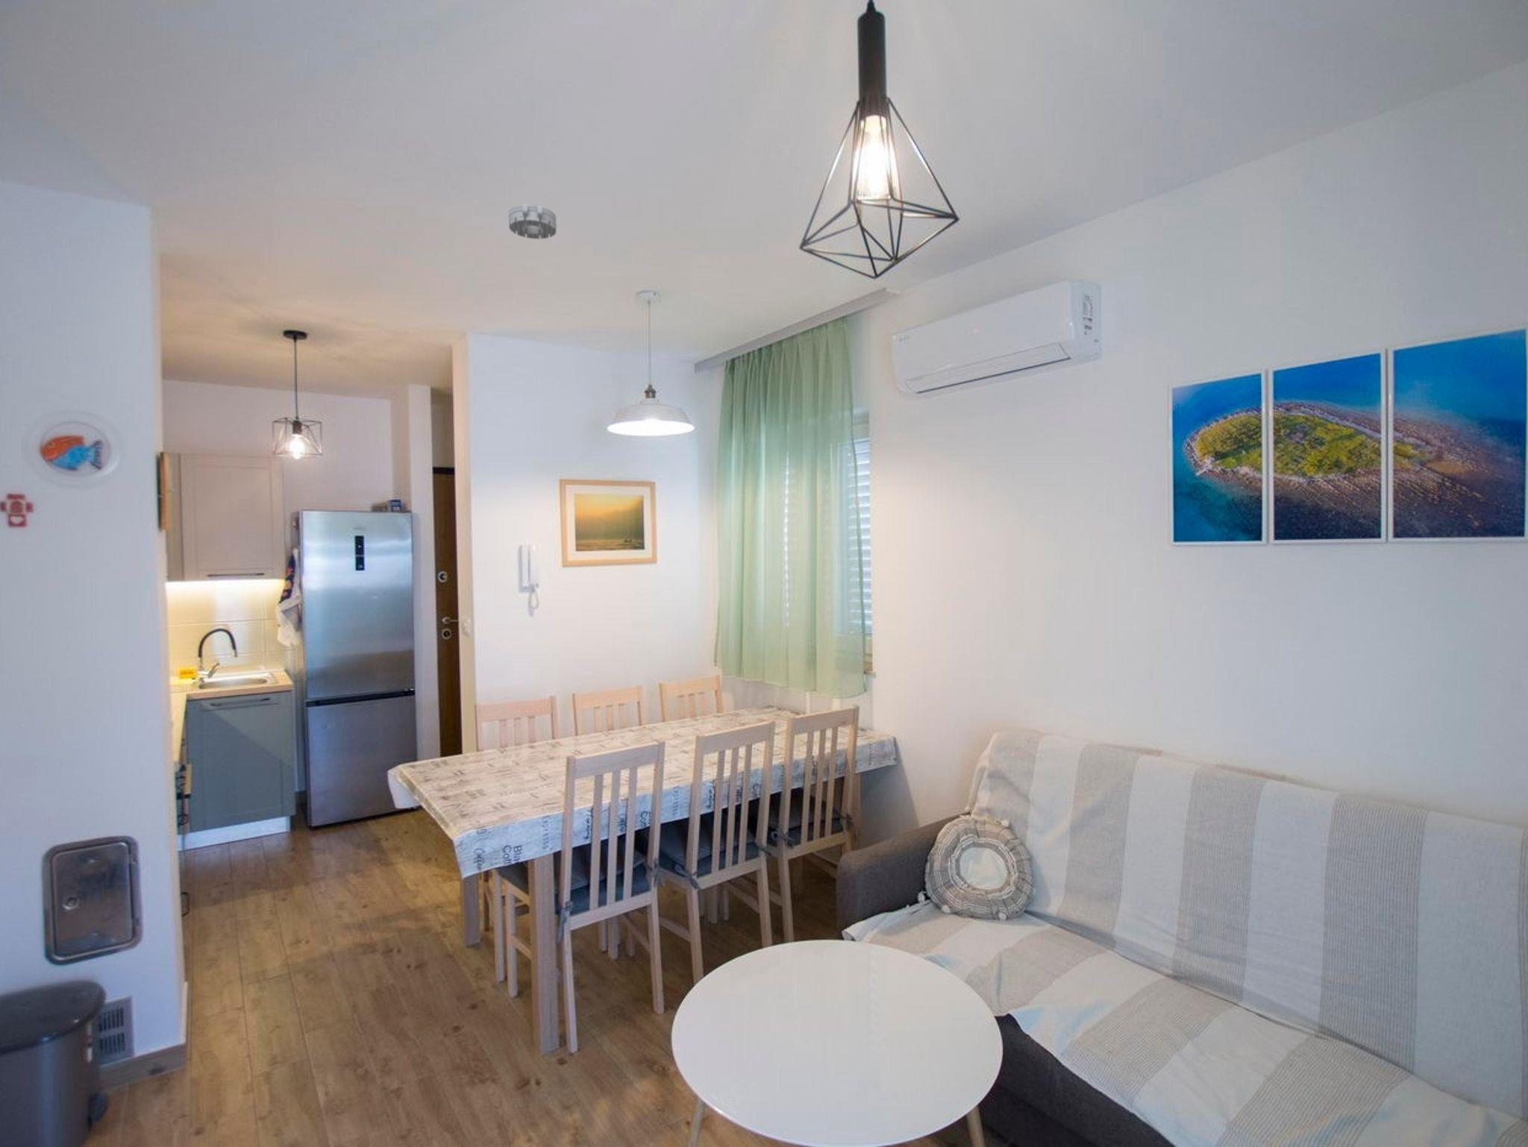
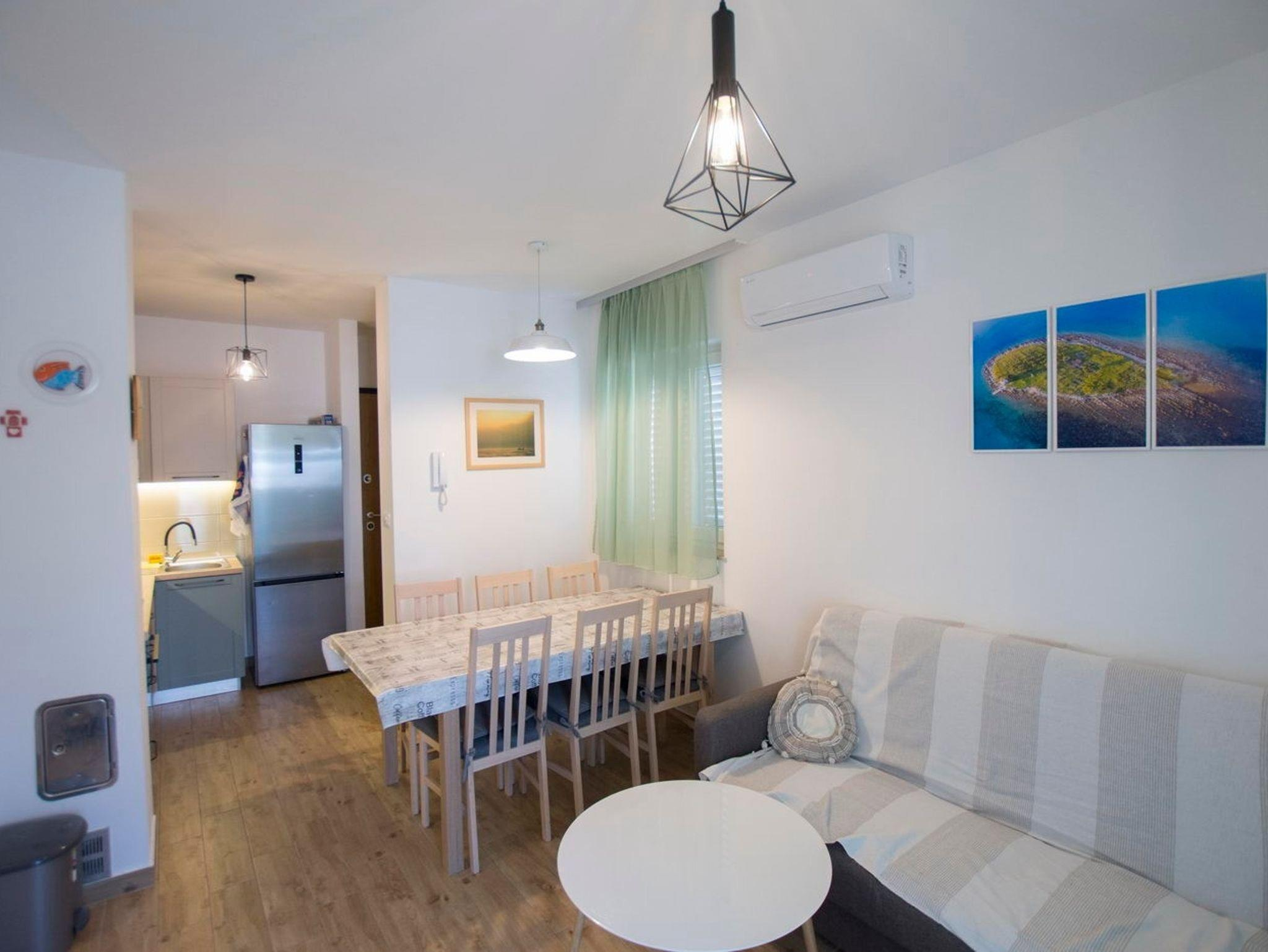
- smoke detector [509,202,557,240]
